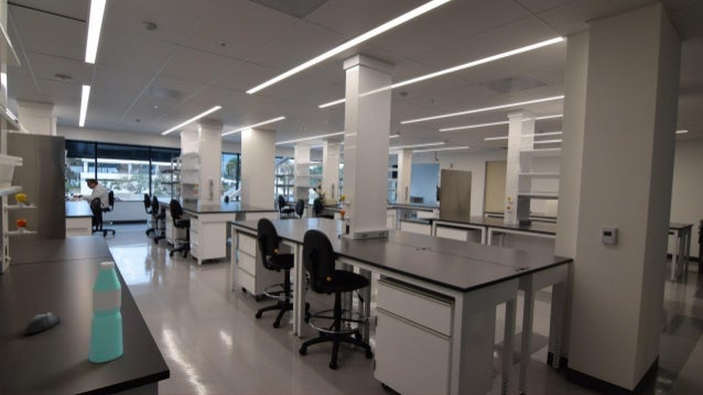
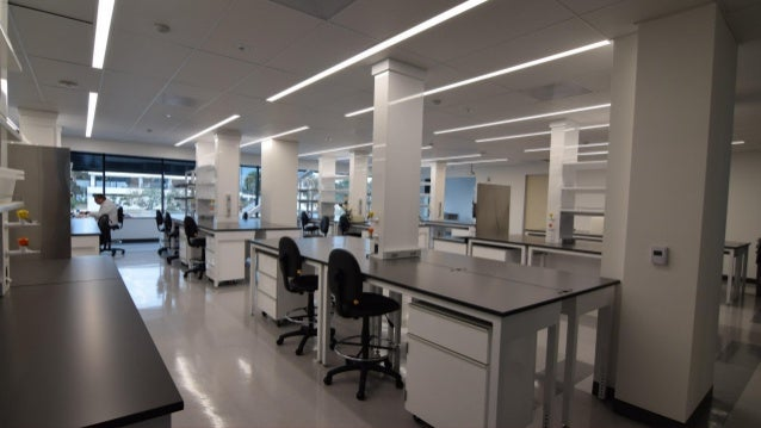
- water bottle [88,261,125,364]
- mouse [22,311,62,336]
